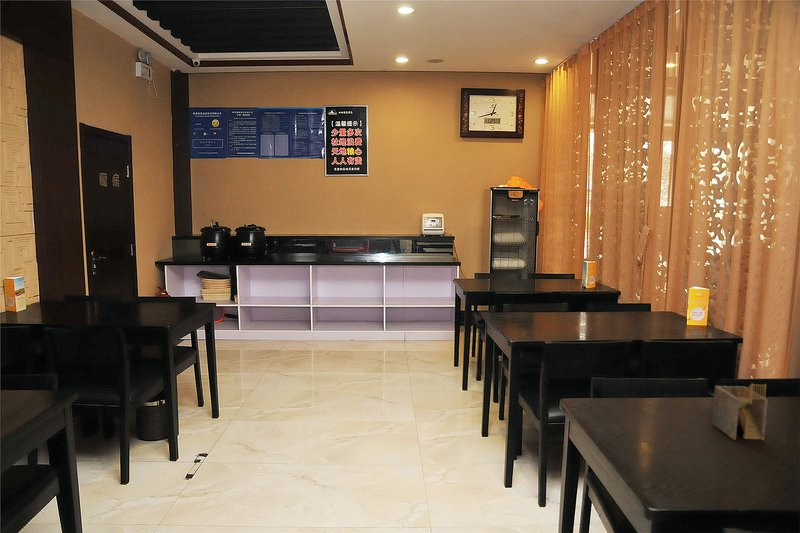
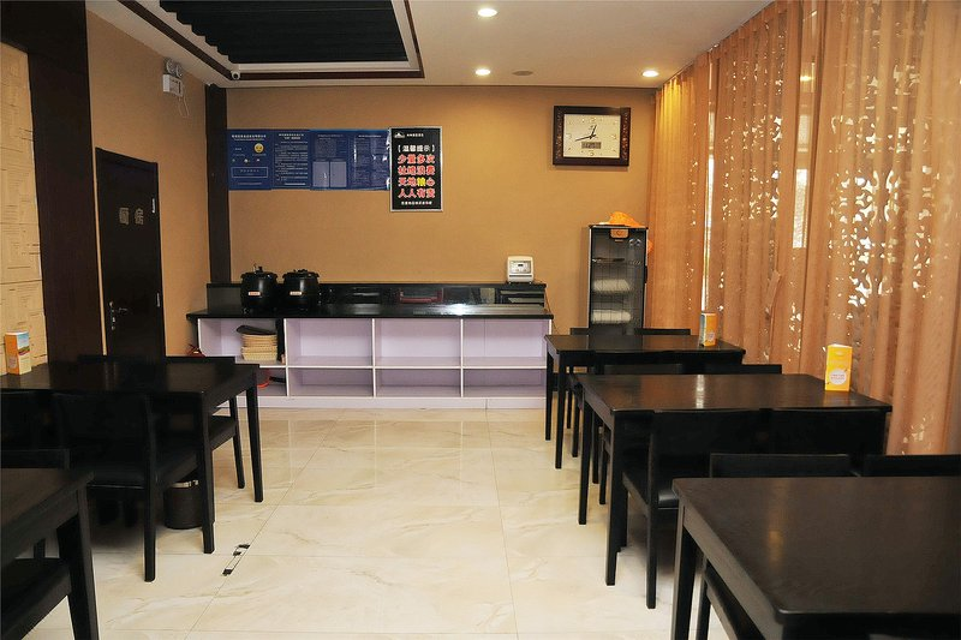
- napkin holder [711,383,769,441]
